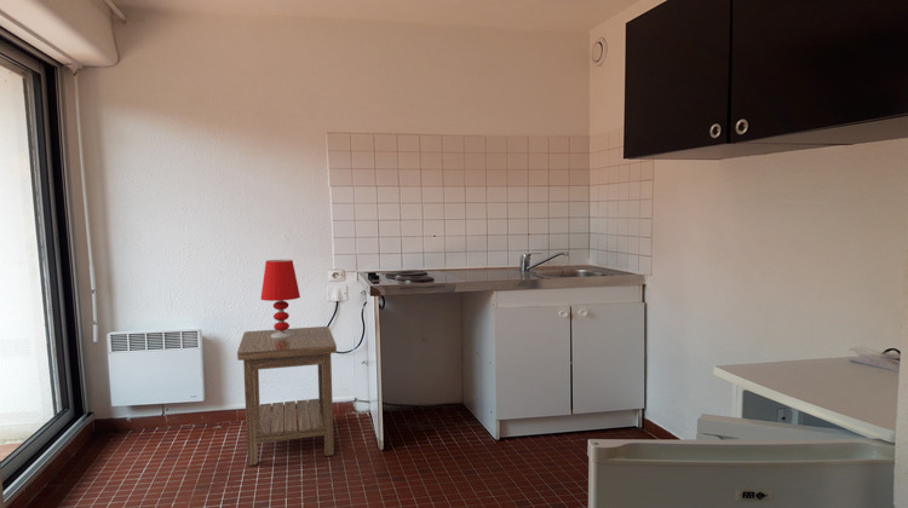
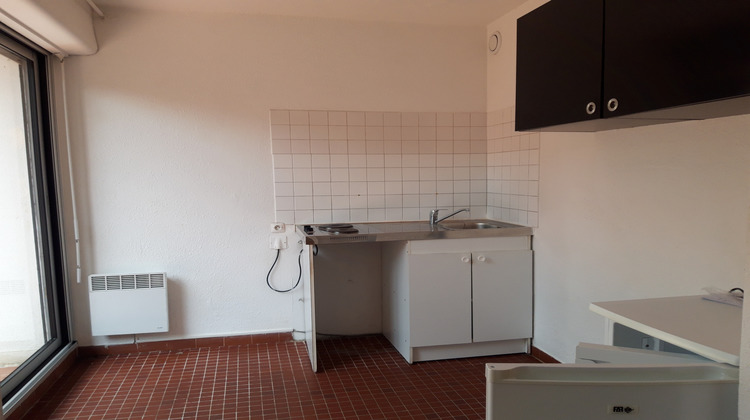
- side table [236,325,338,467]
- table lamp [259,259,301,337]
